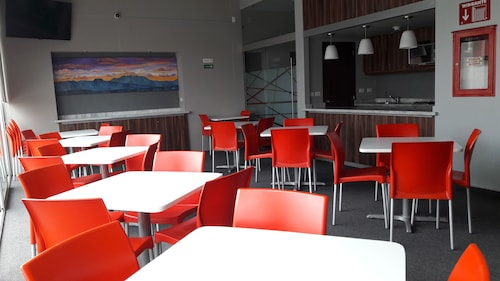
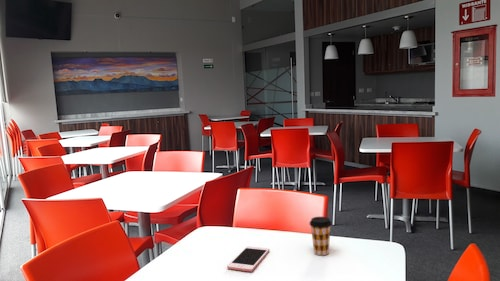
+ cell phone [226,245,271,272]
+ coffee cup [309,216,333,256]
